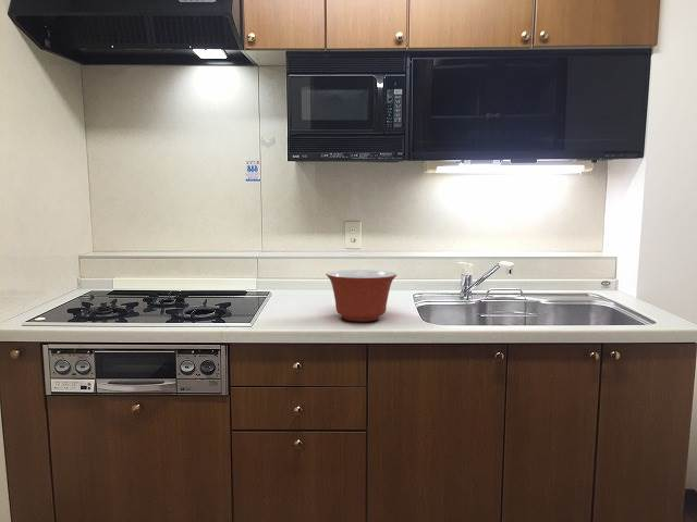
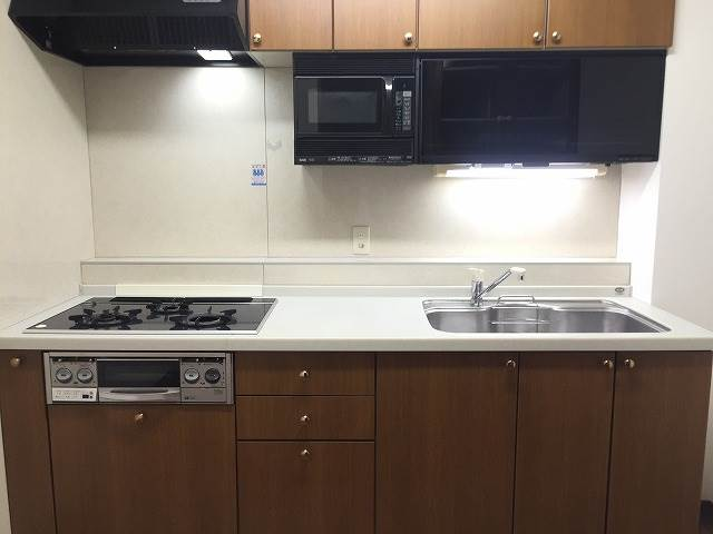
- mixing bowl [325,269,398,323]
